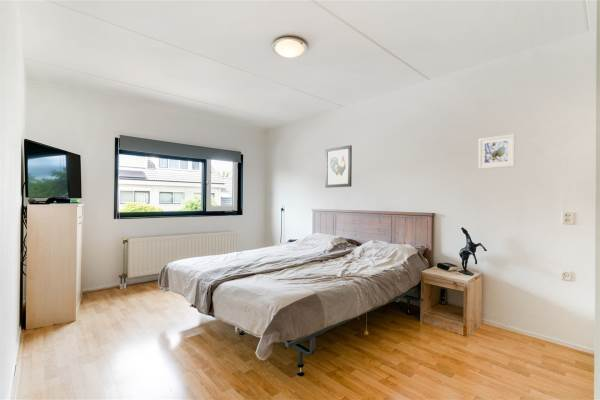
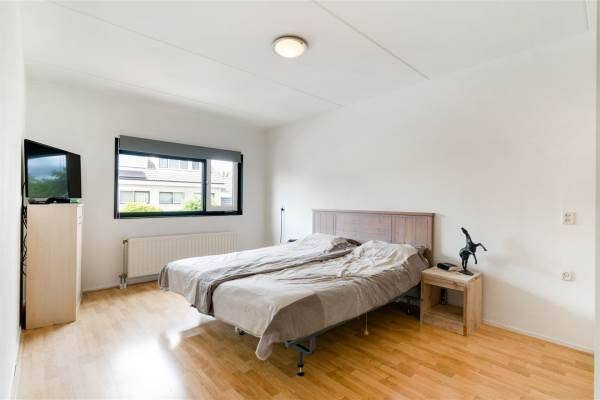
- wall art [324,144,353,189]
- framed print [477,133,516,170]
